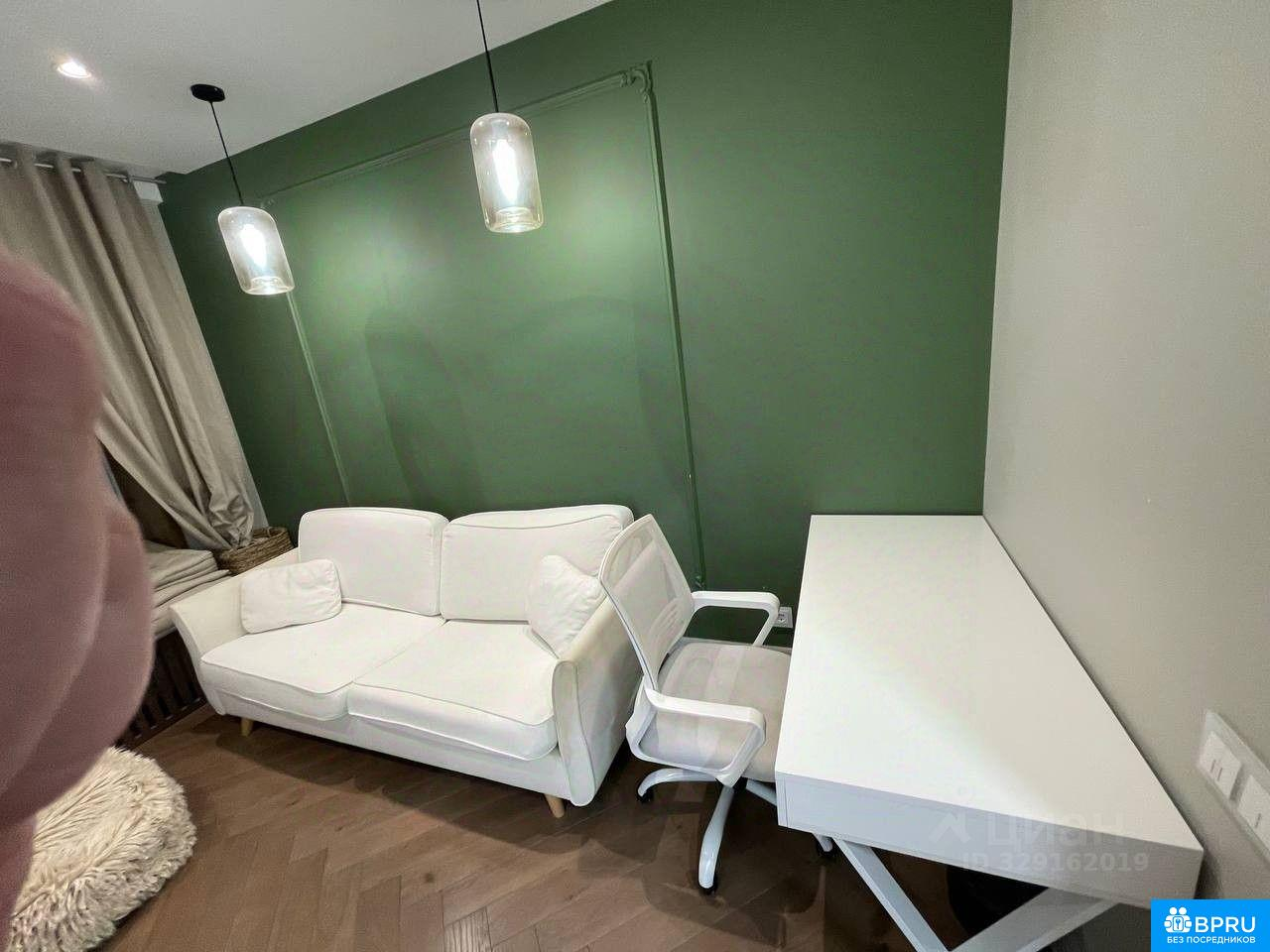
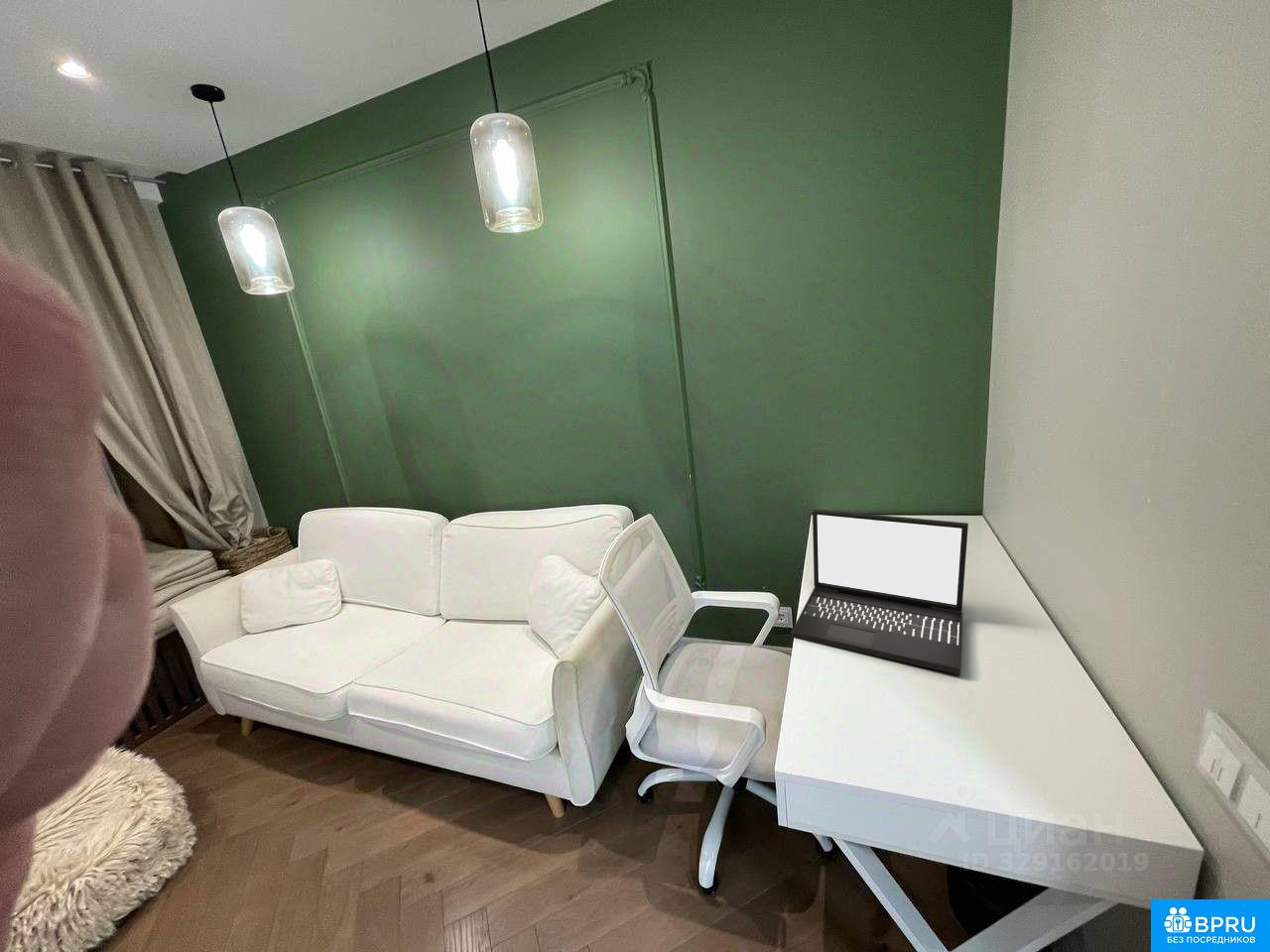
+ laptop [791,509,969,675]
